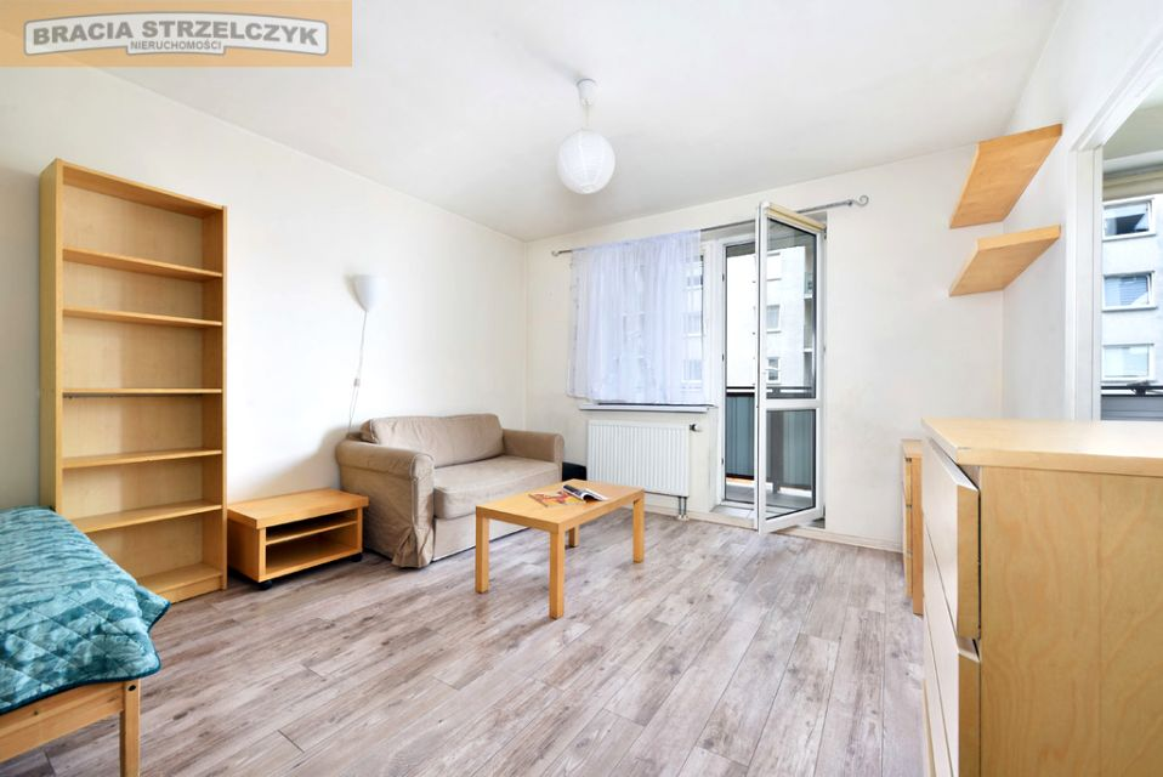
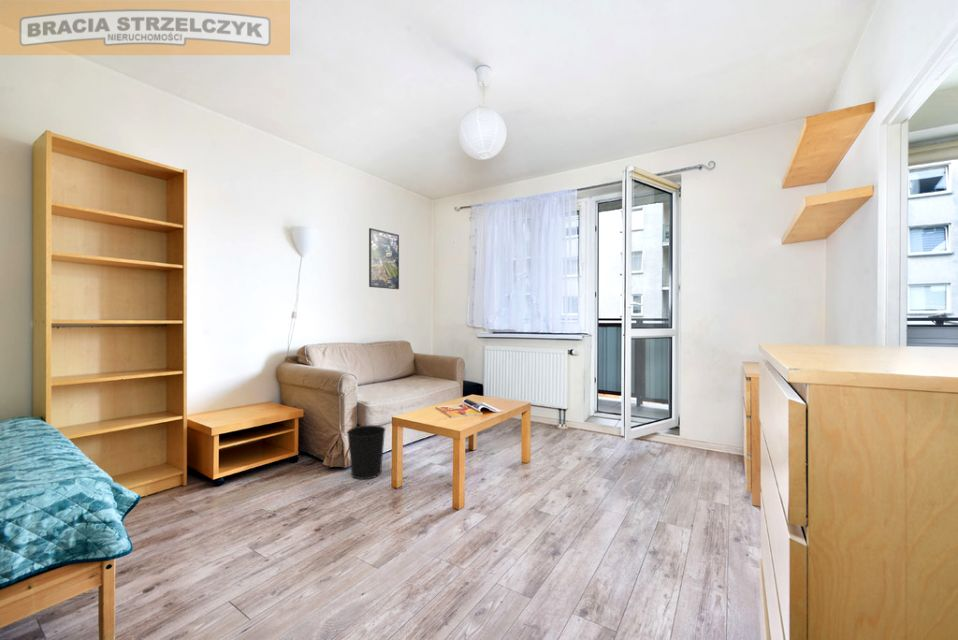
+ wastebasket [346,424,387,480]
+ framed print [368,227,400,290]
